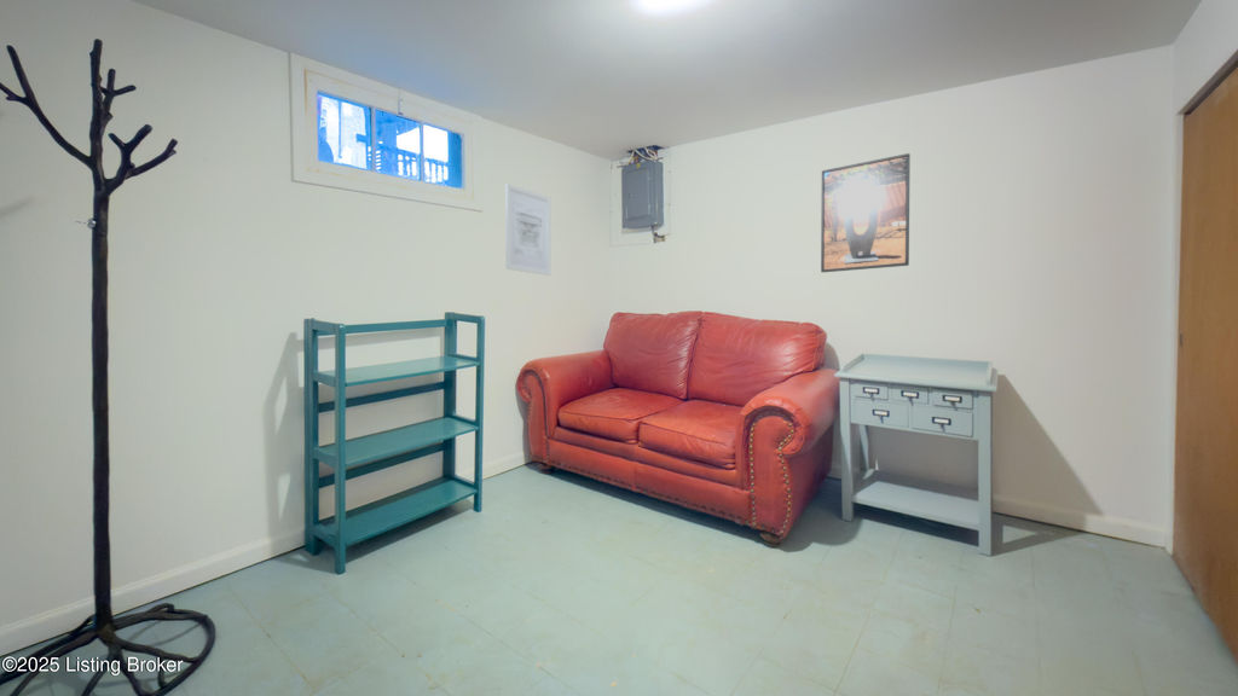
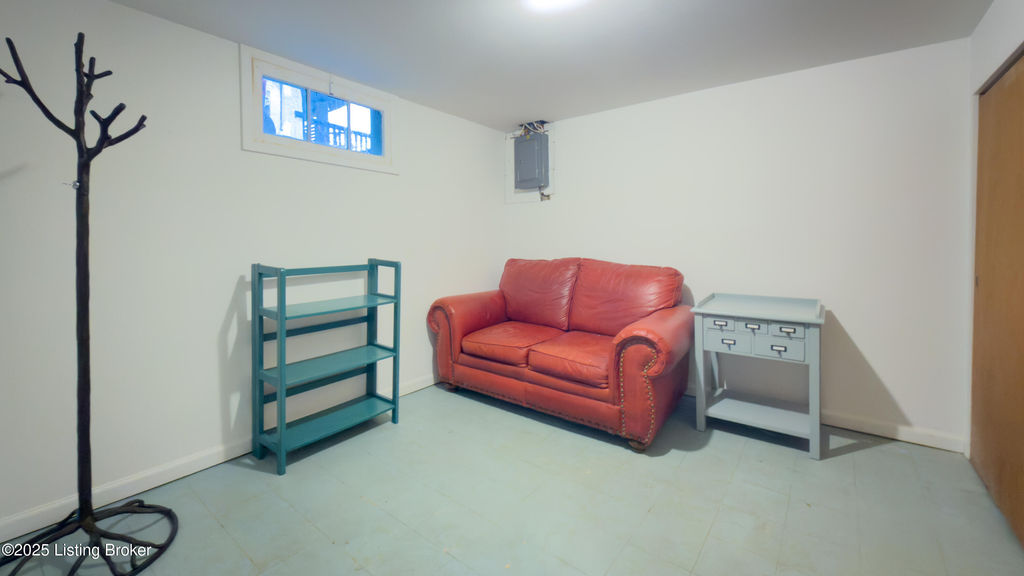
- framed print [820,152,912,273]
- wall art [504,182,553,277]
